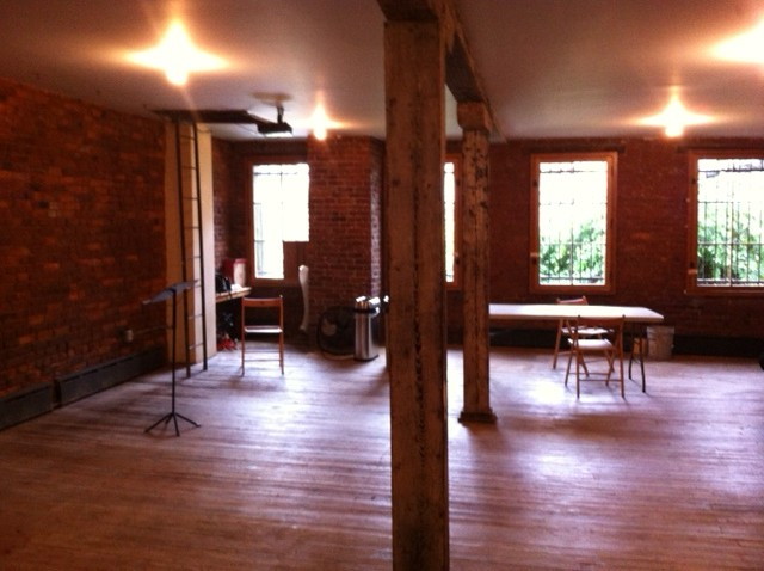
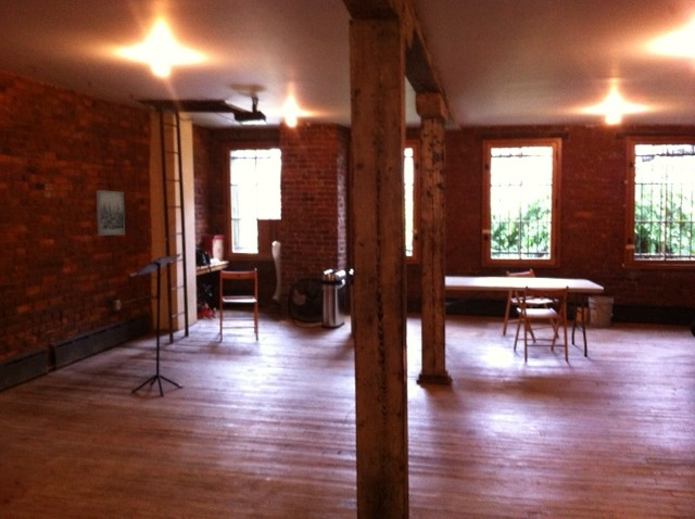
+ wall art [96,189,126,237]
